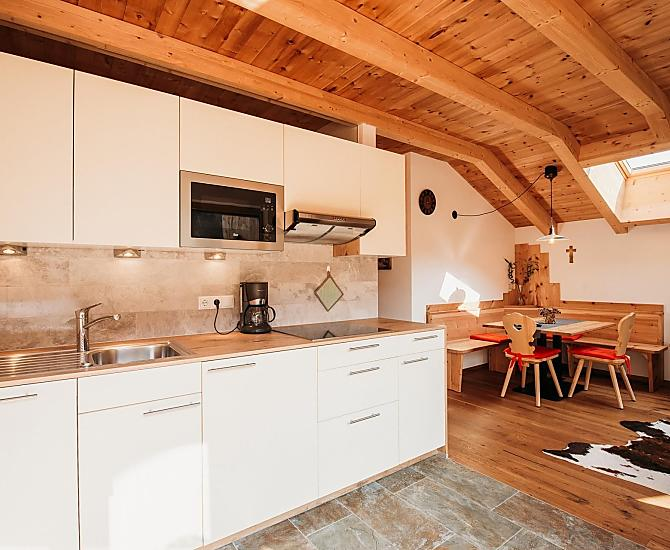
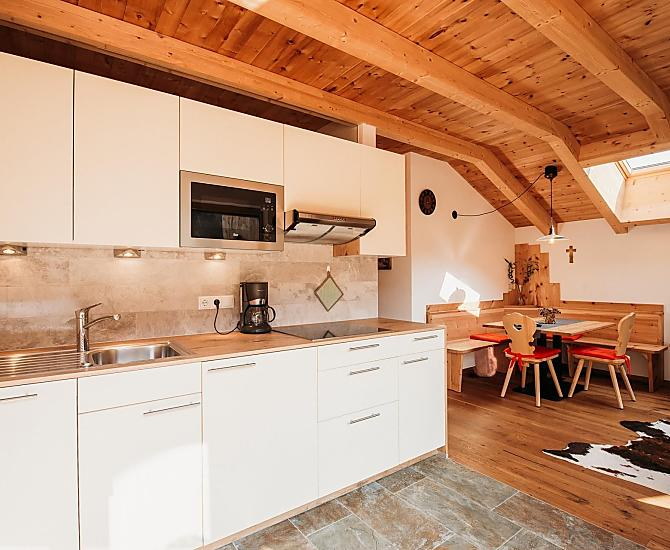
+ backpack [472,346,498,378]
